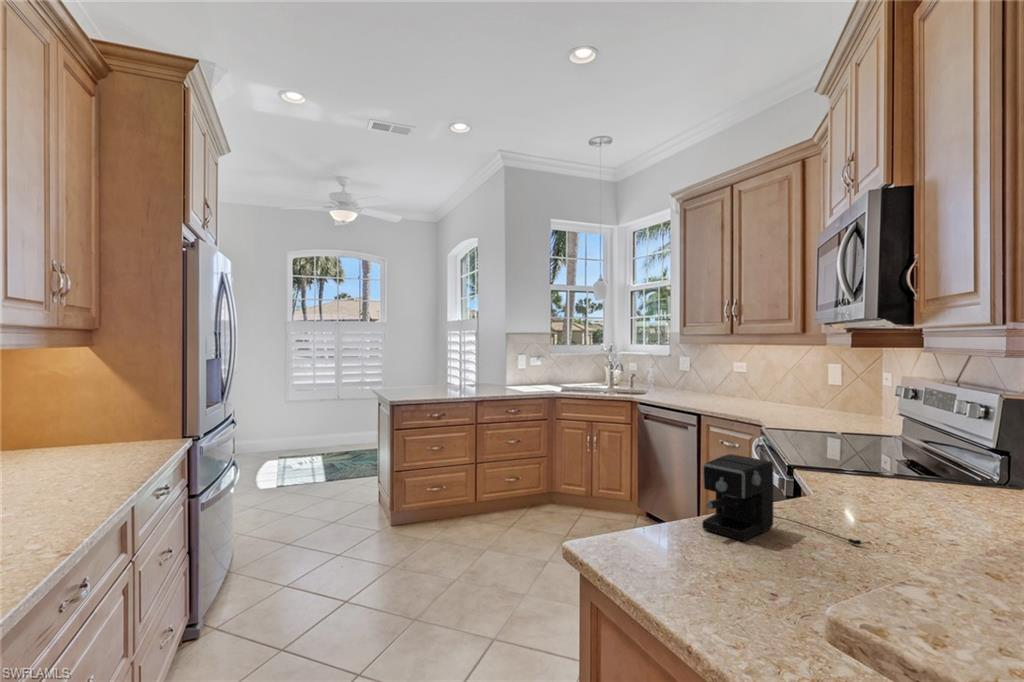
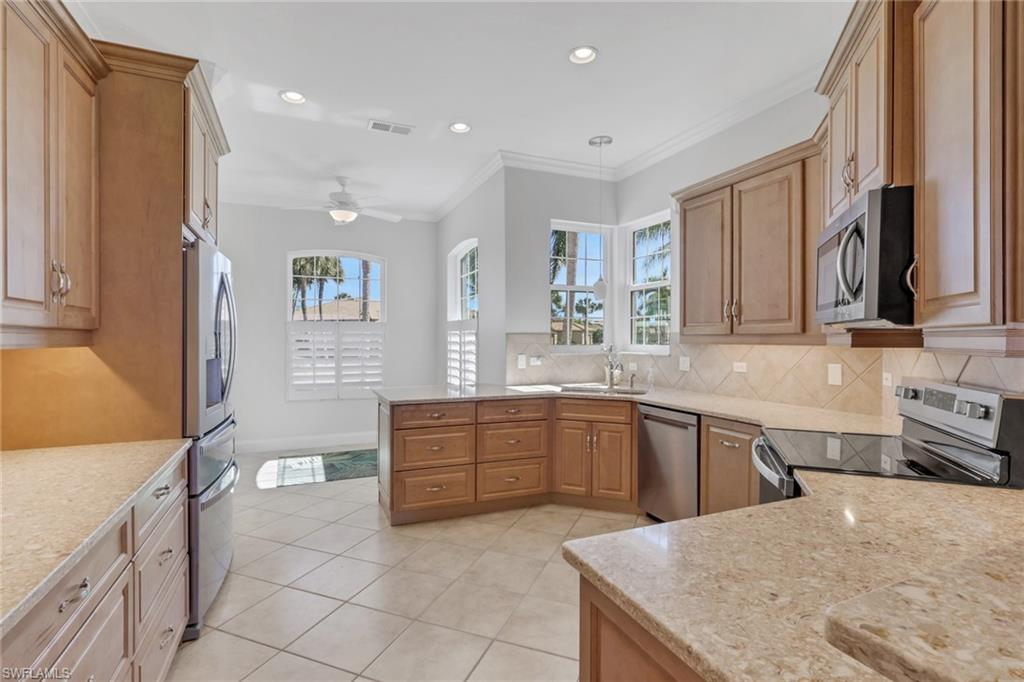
- coffee maker [701,453,863,546]
